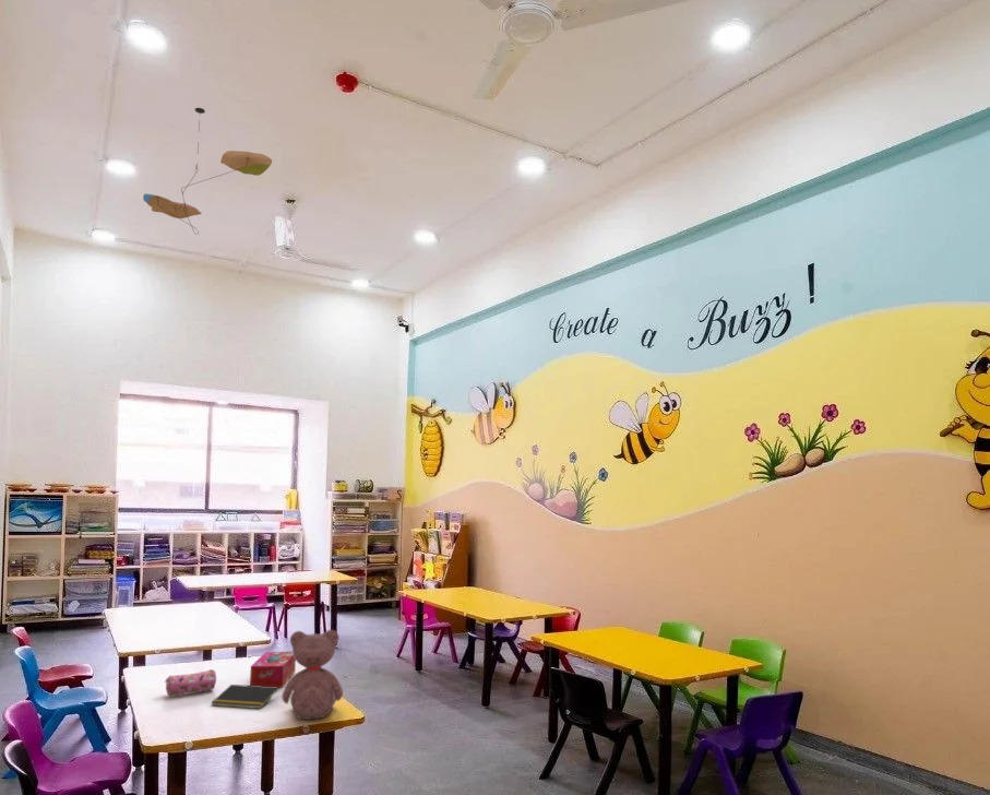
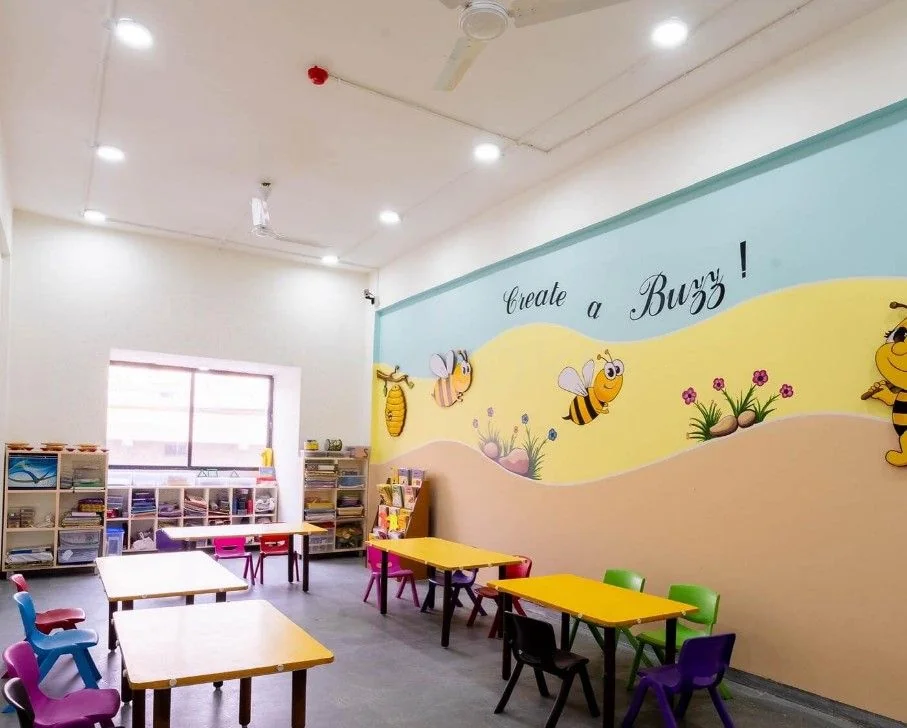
- ceiling mobile [142,107,273,236]
- teddy bear [281,629,344,721]
- pencil case [164,668,217,697]
- notepad [210,684,279,710]
- tissue box [249,651,297,689]
